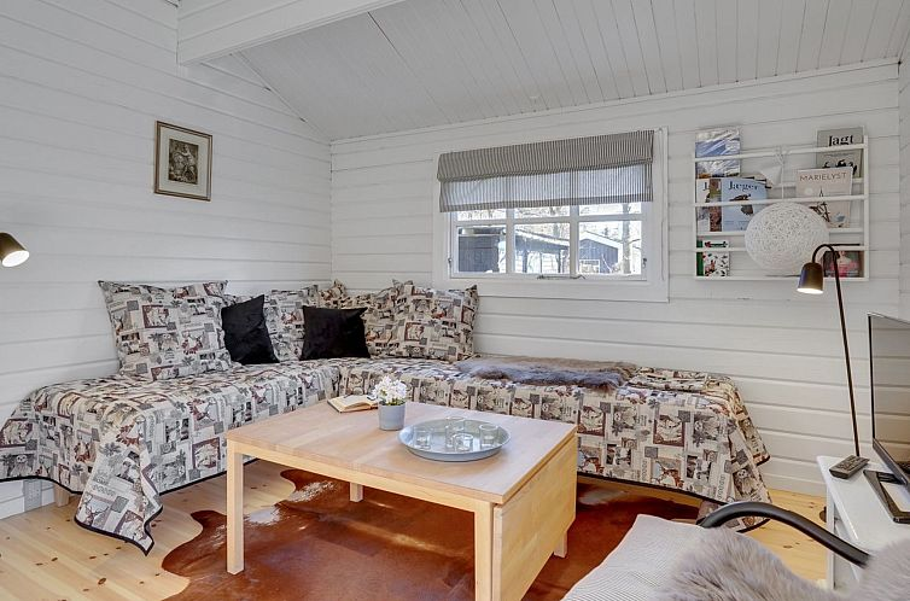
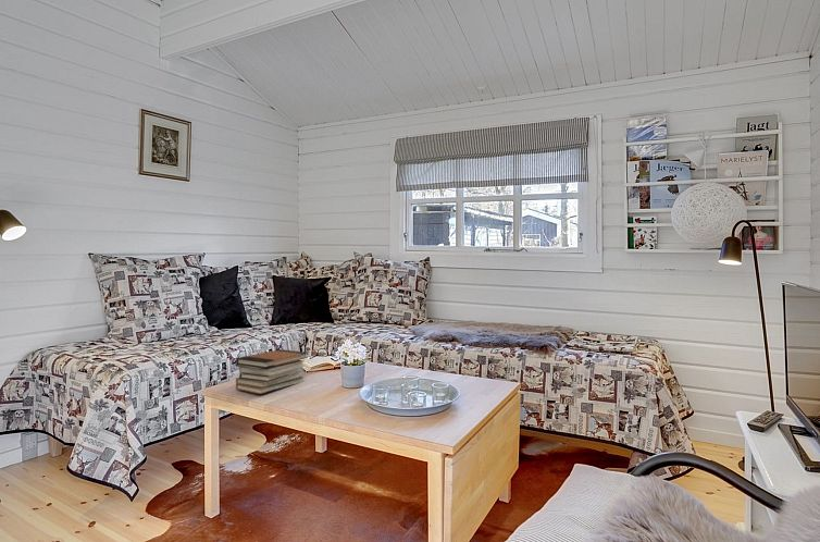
+ book stack [235,348,309,395]
